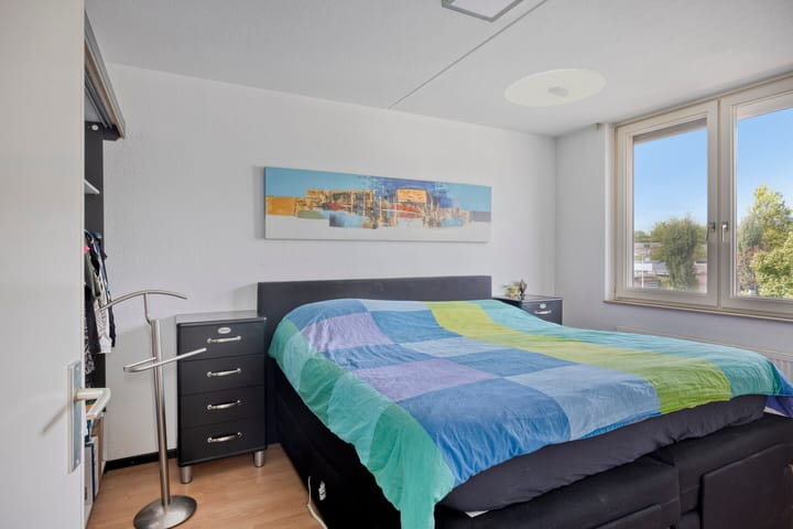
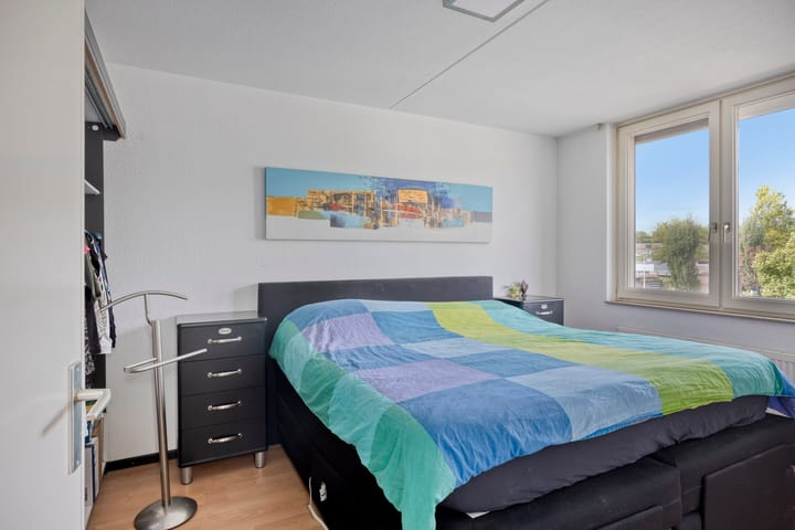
- ceiling light [504,68,606,108]
